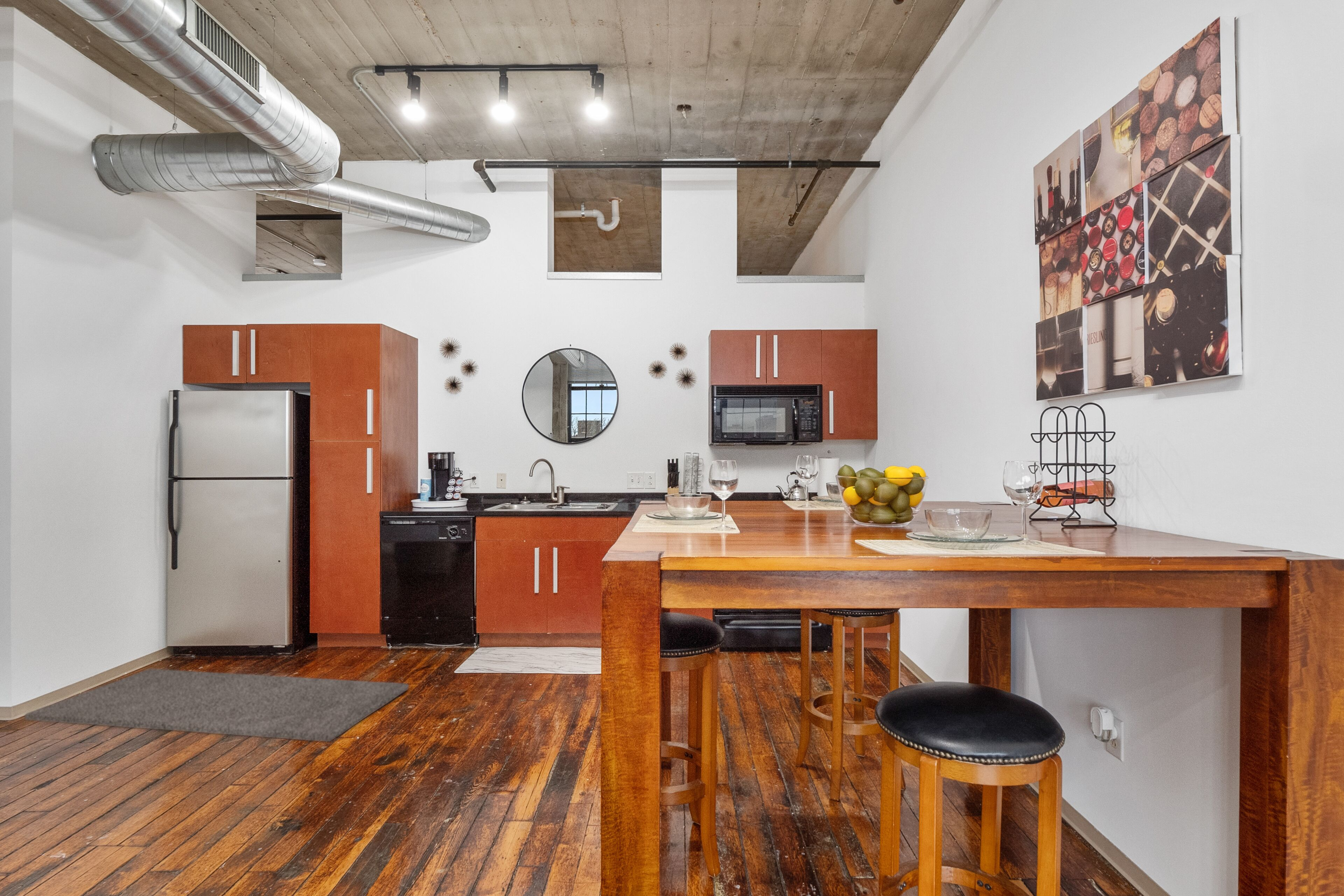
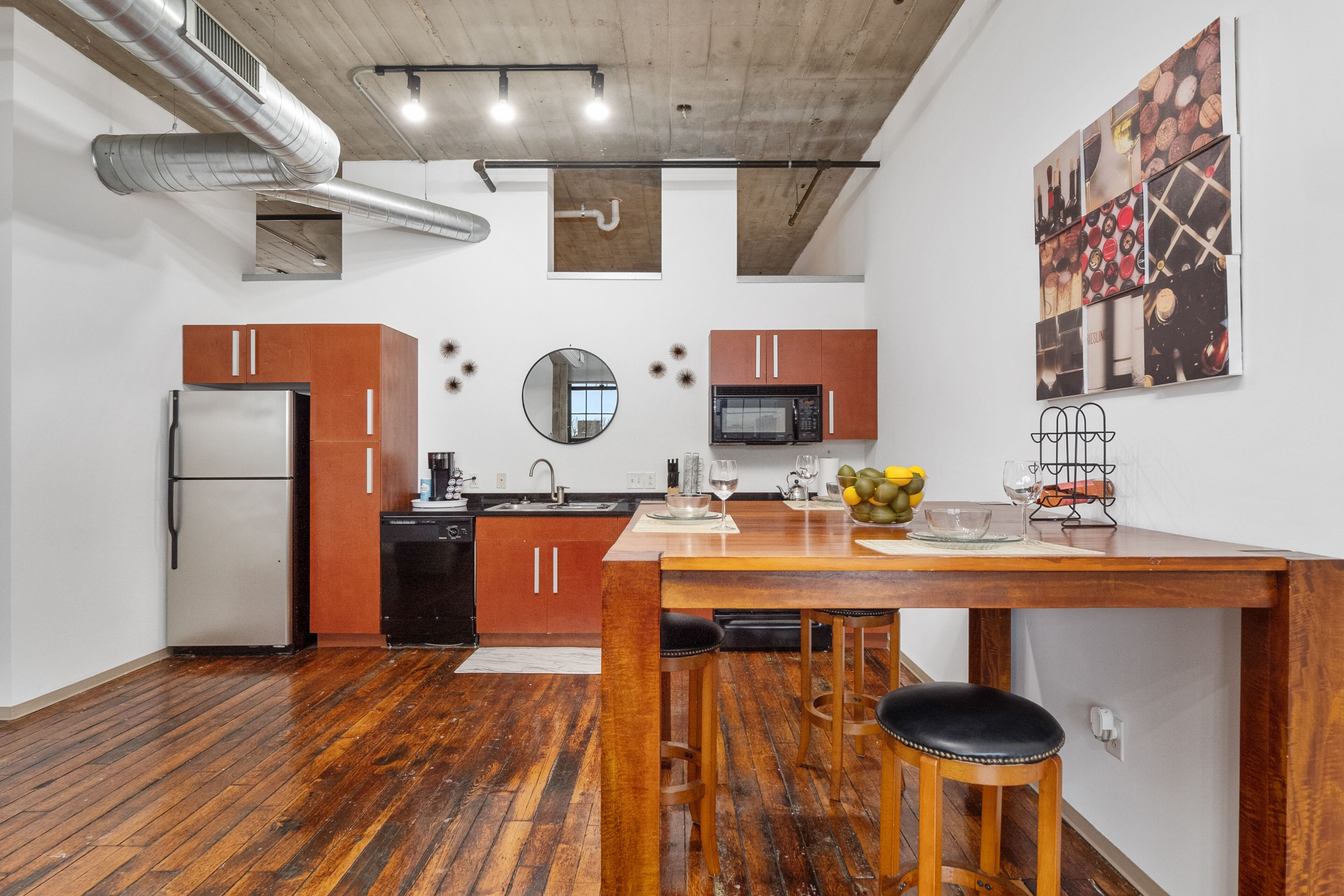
- rug [24,668,409,742]
